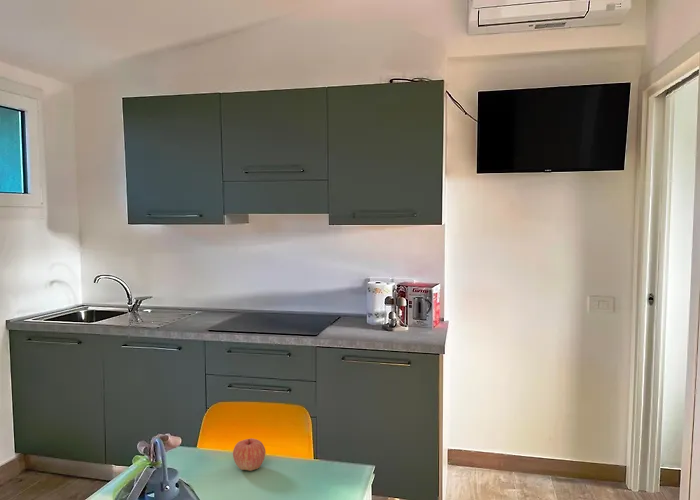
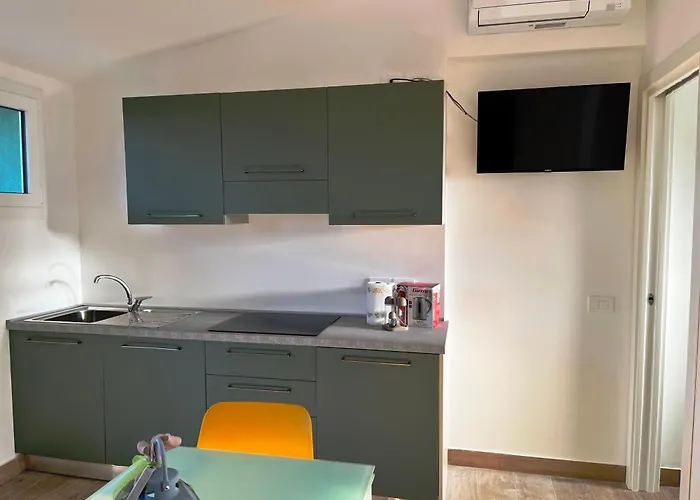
- apple [232,437,267,472]
